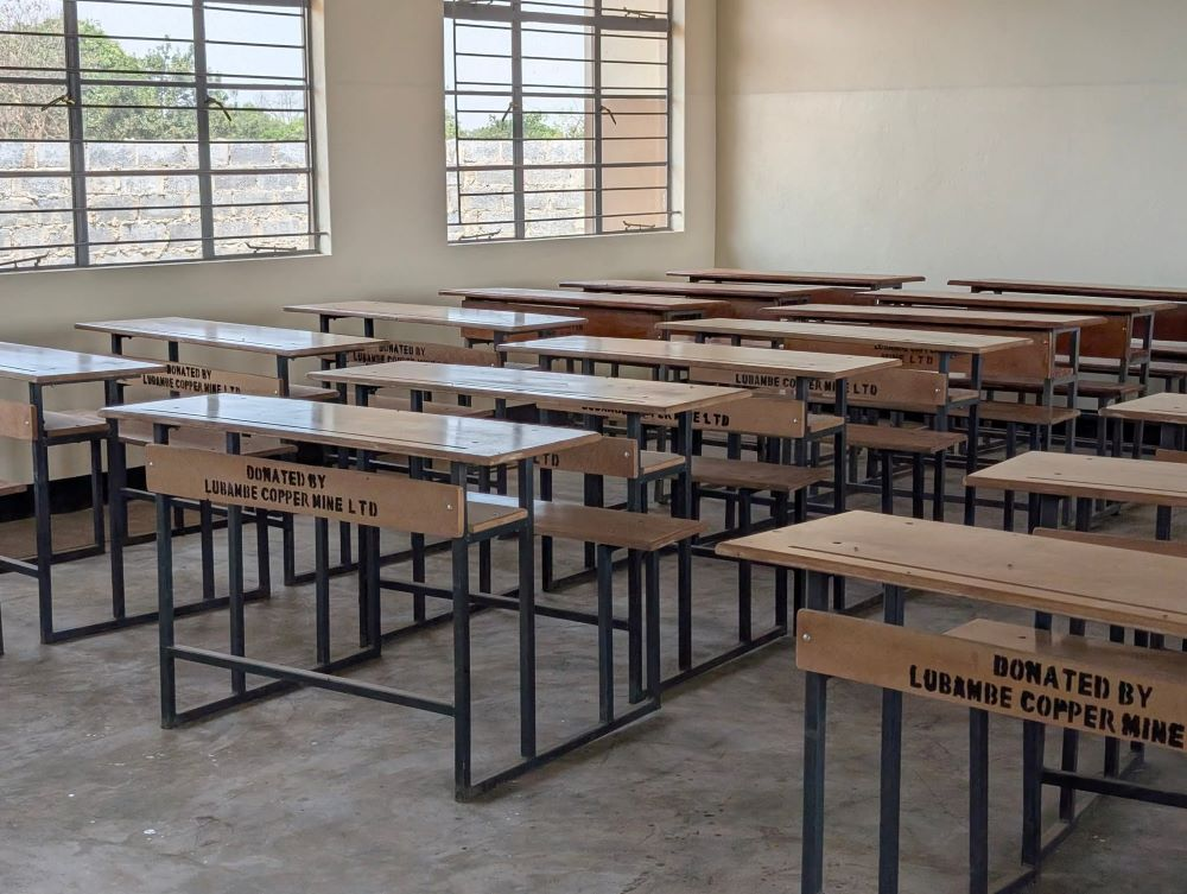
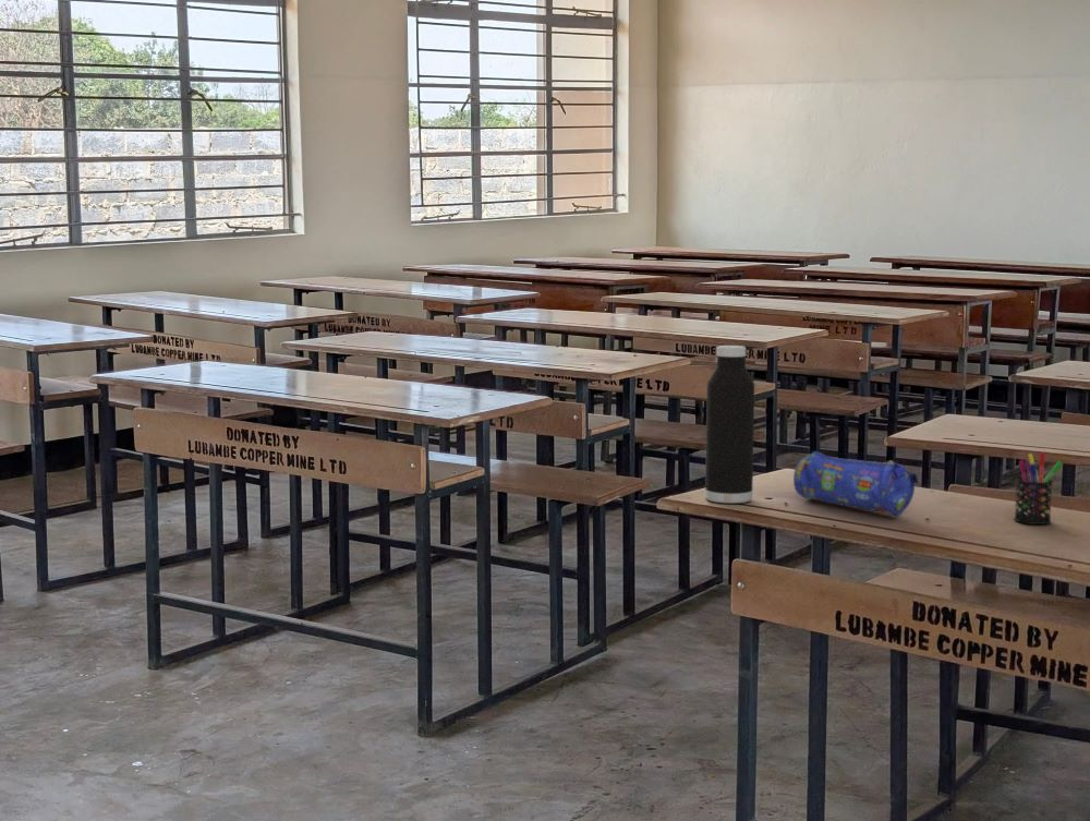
+ water bottle [704,345,755,504]
+ pencil case [792,450,921,518]
+ pen holder [1013,451,1064,526]
